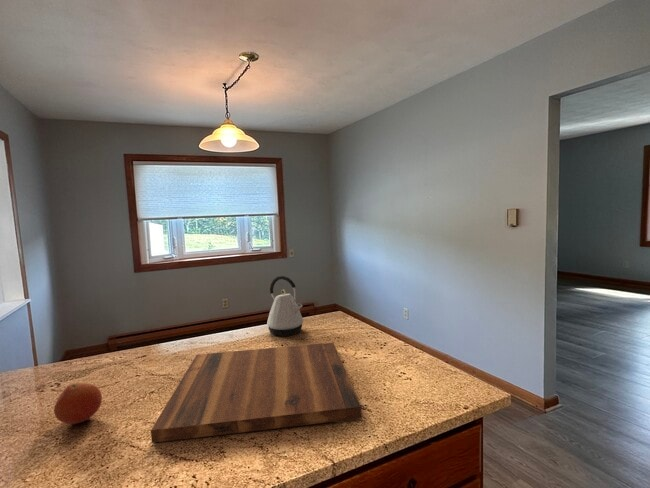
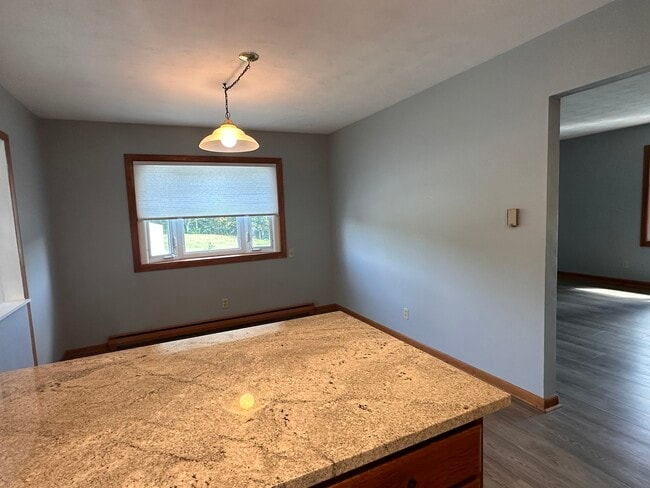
- kettle [266,275,304,337]
- cutting board [150,342,363,444]
- fruit [53,382,103,425]
